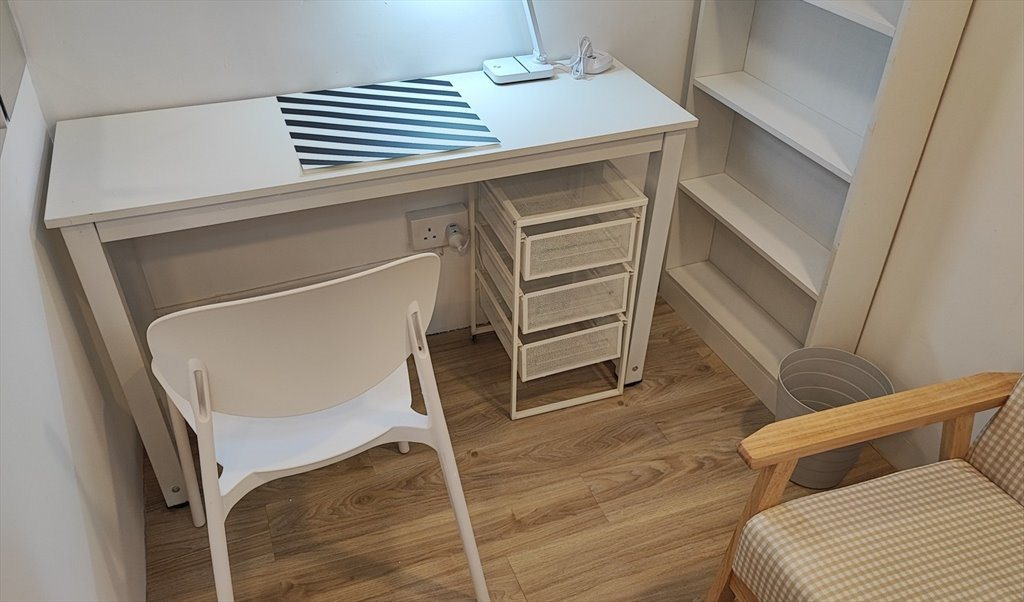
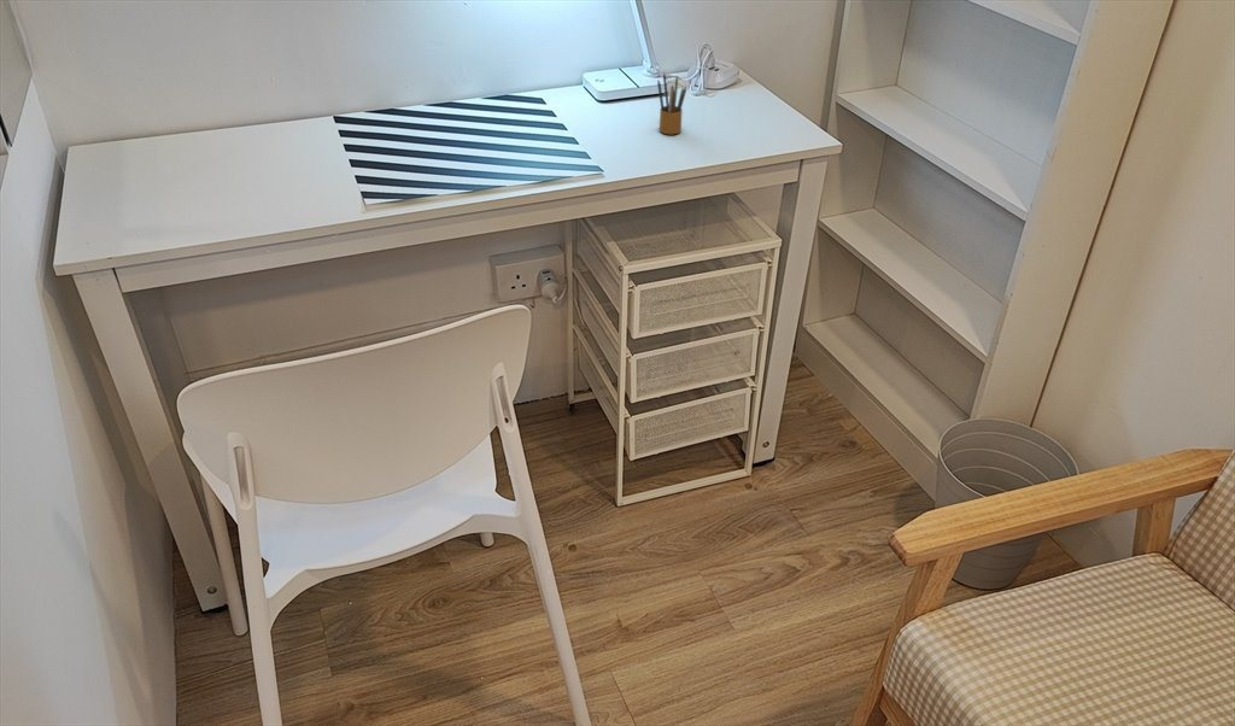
+ pencil box [656,71,687,135]
